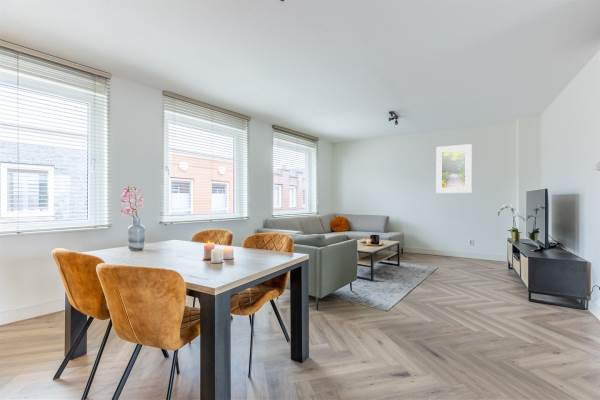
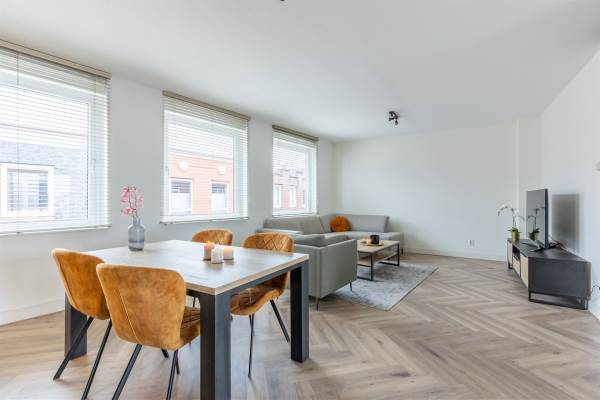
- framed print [435,143,473,194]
